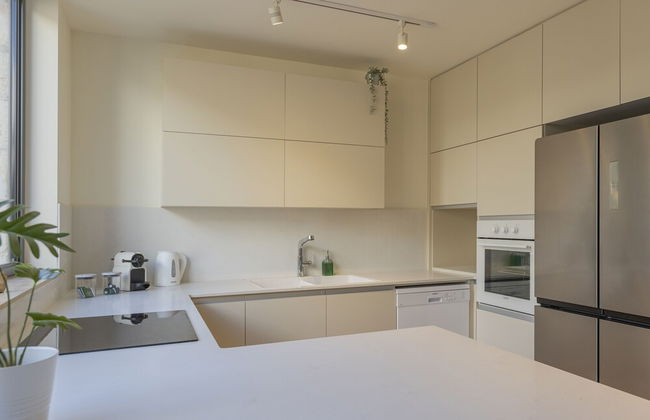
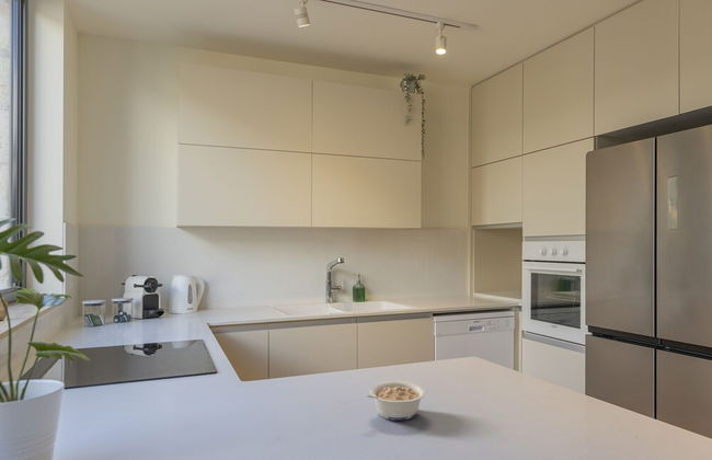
+ legume [365,380,426,422]
